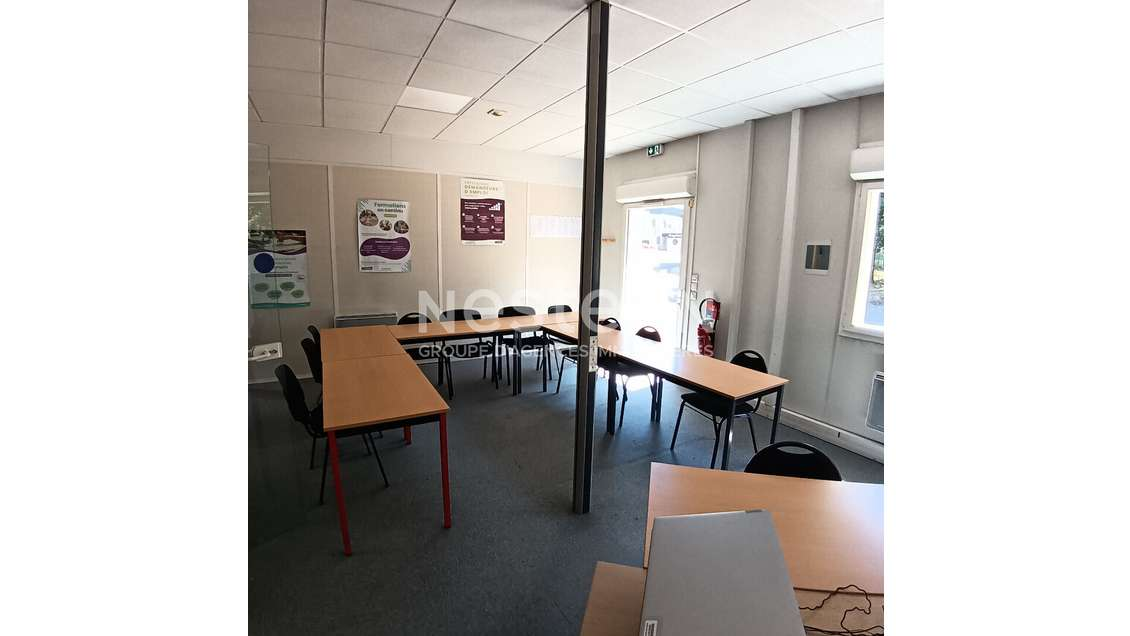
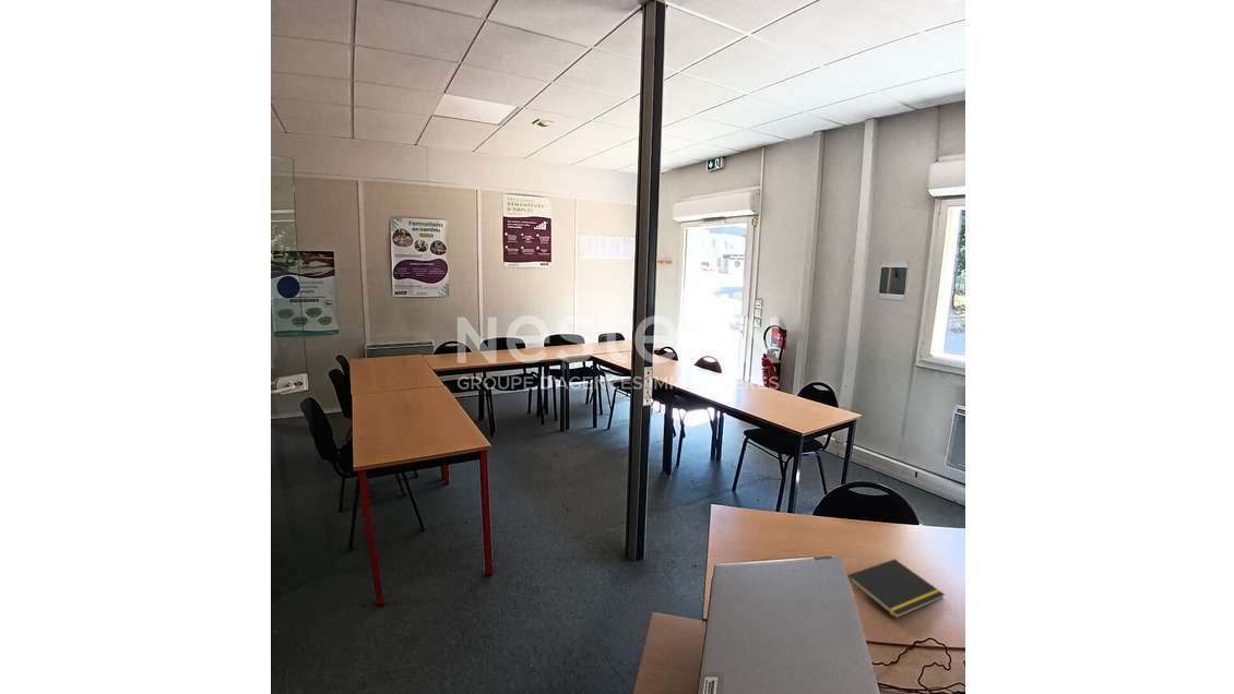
+ notepad [846,558,946,620]
